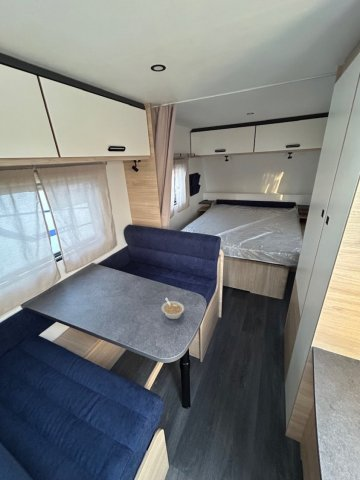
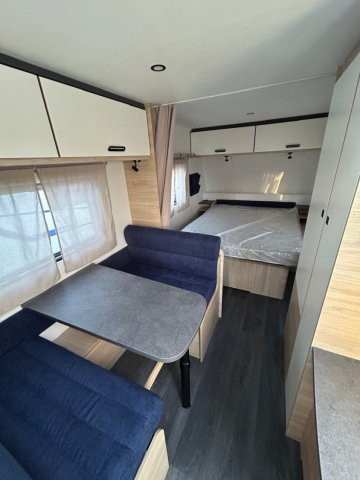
- legume [161,297,185,320]
